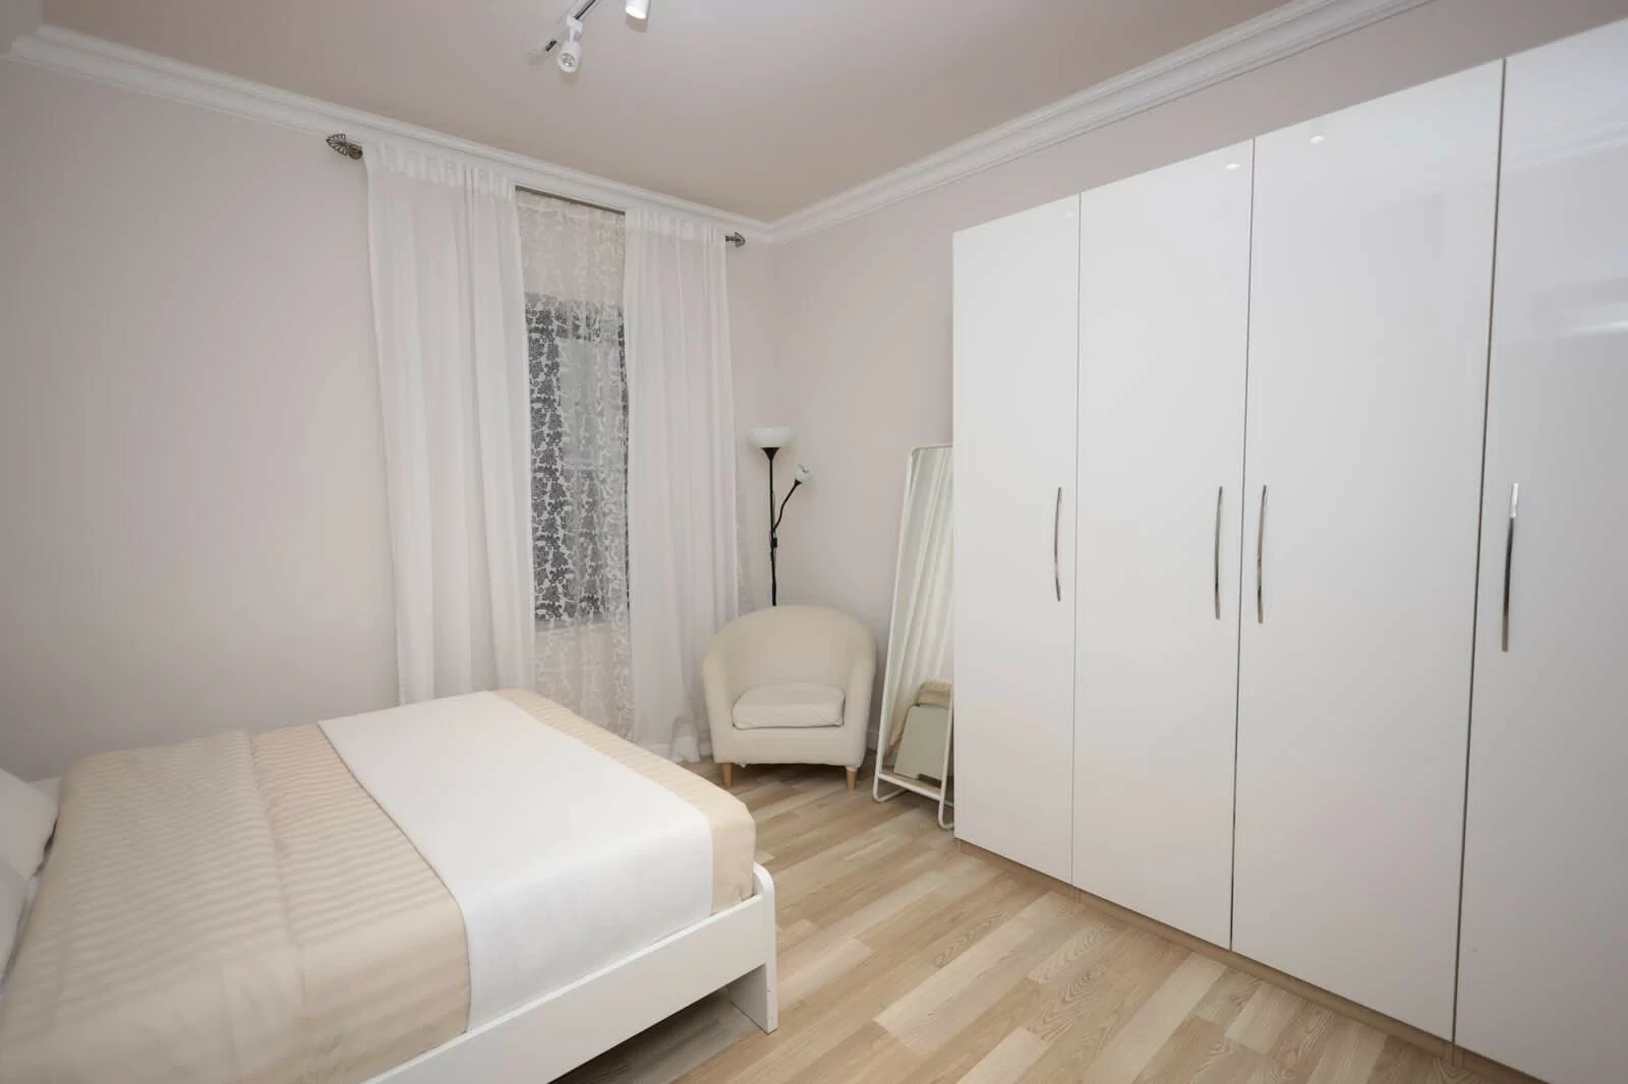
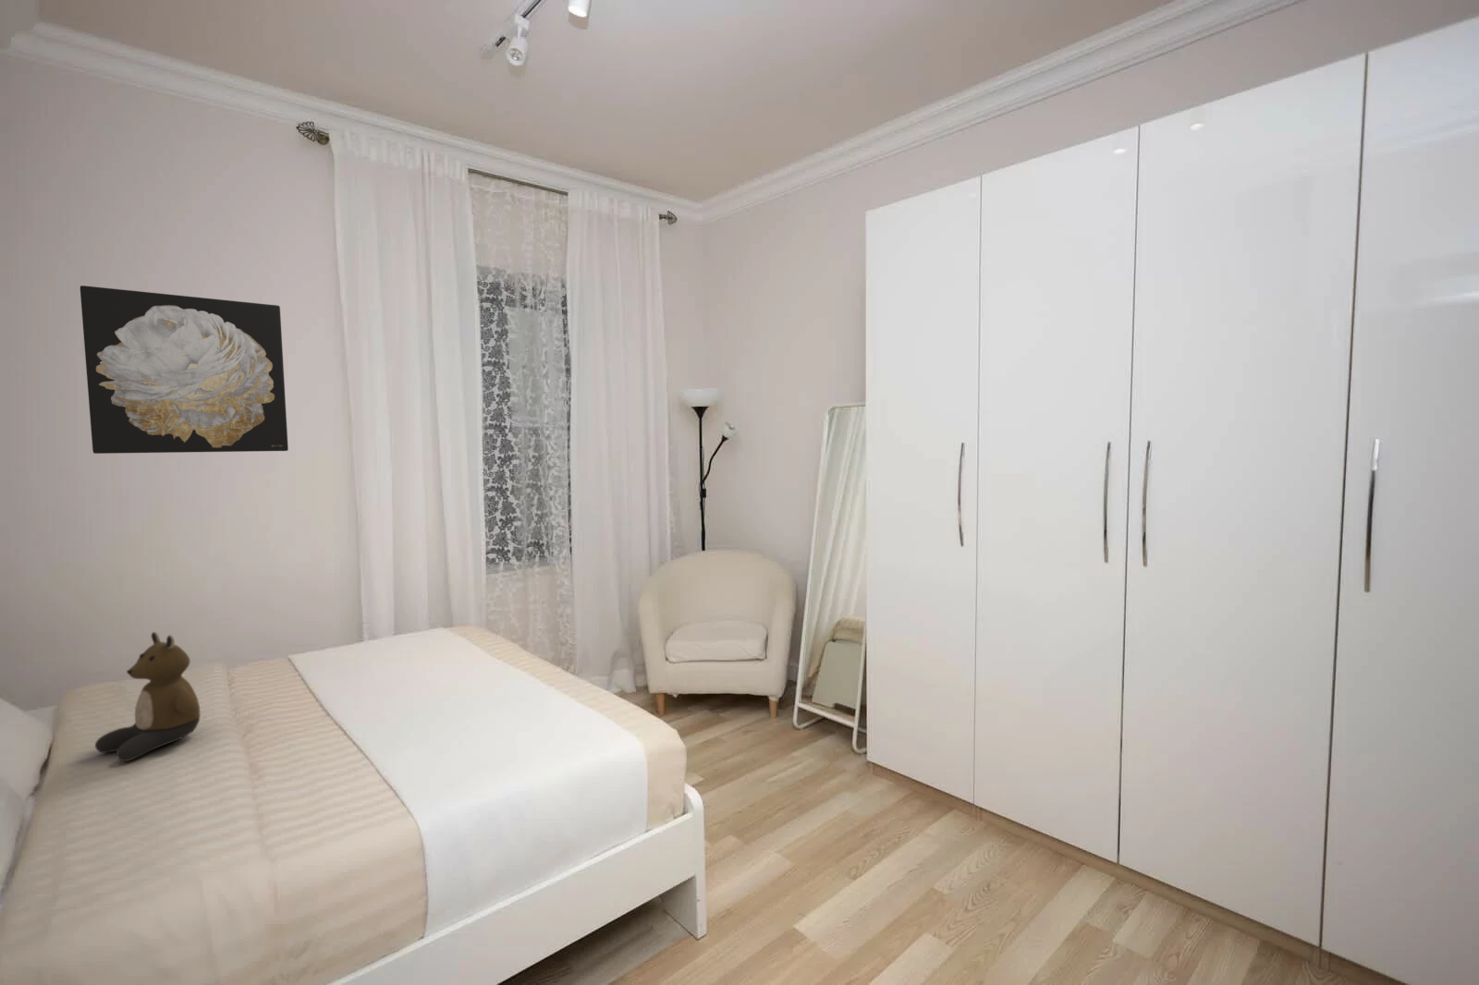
+ wall art [79,285,289,455]
+ bear [95,631,201,762]
